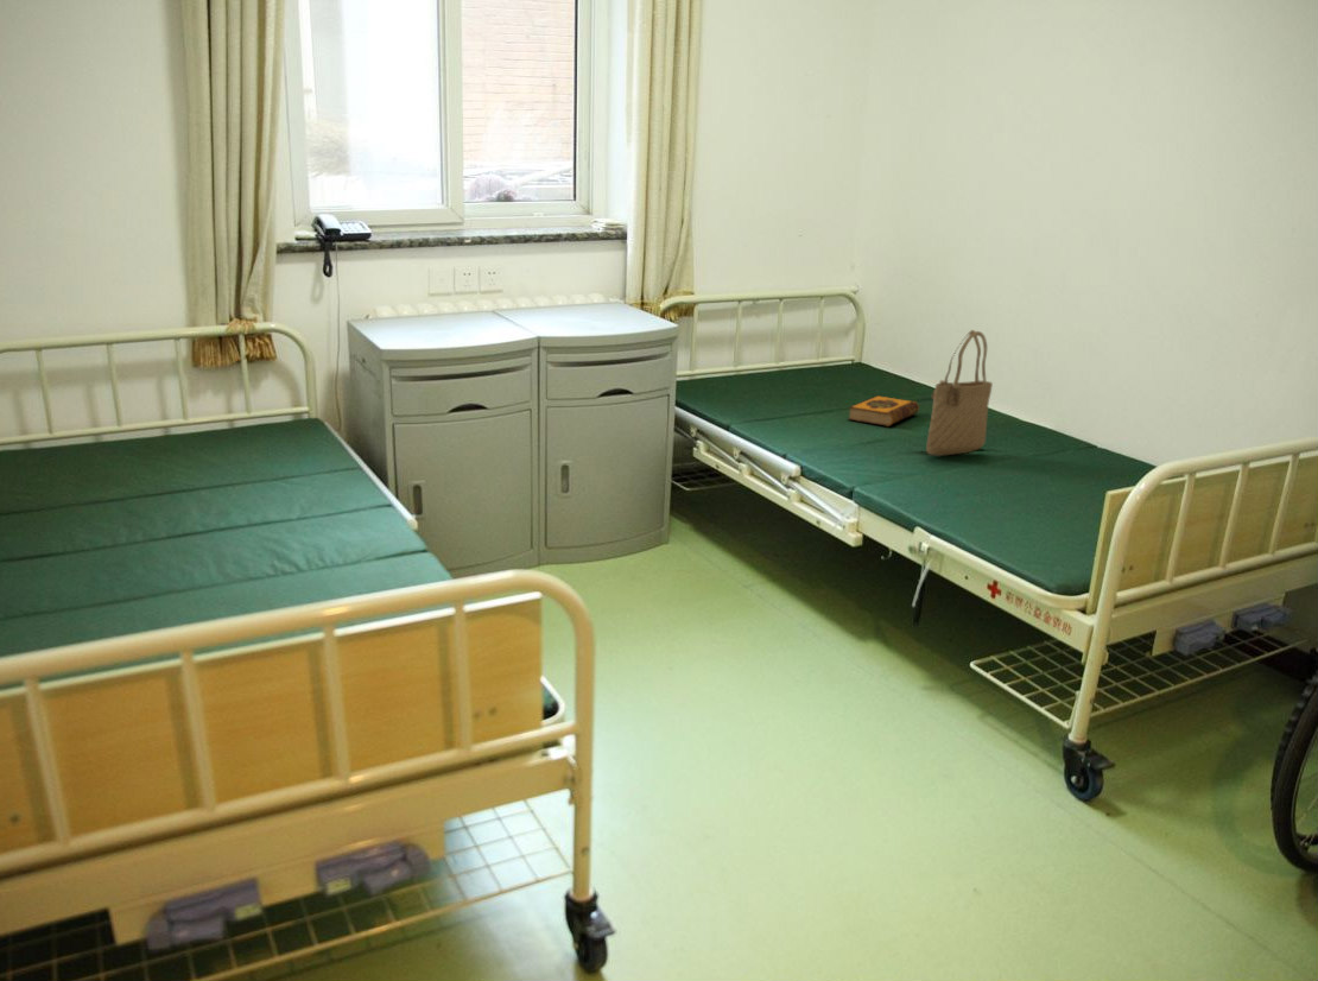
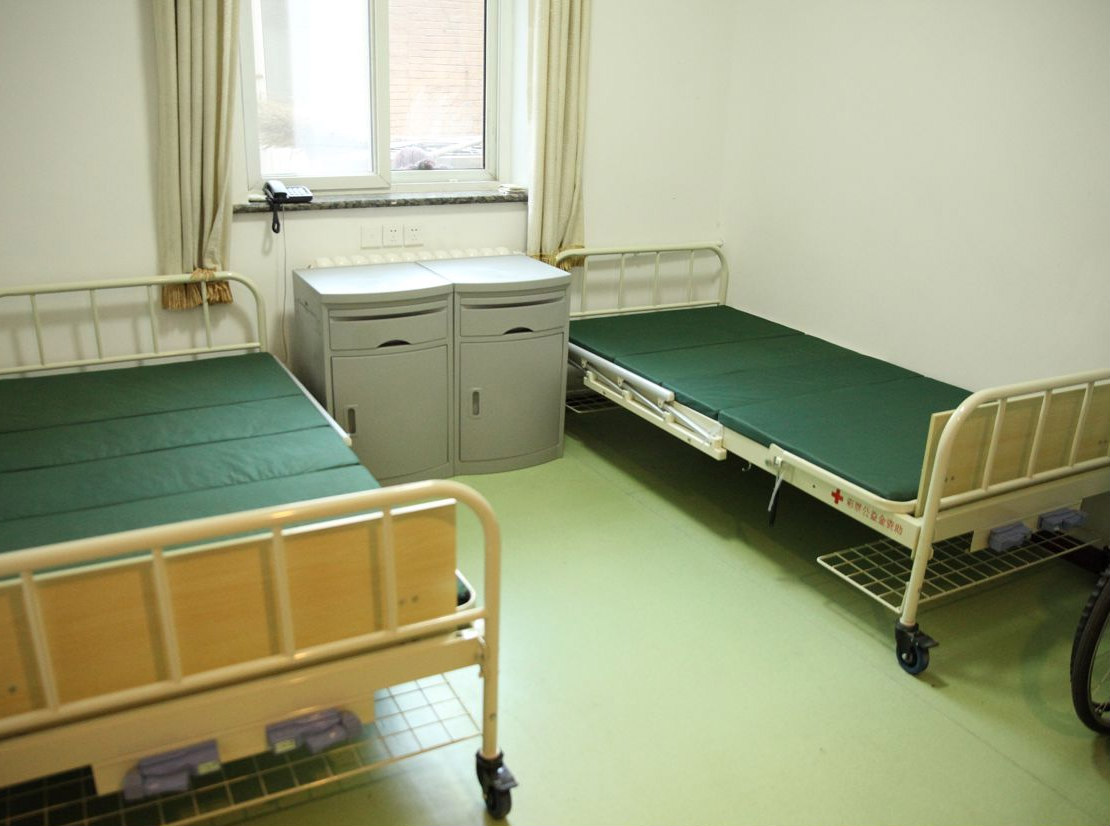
- tote bag [925,329,994,457]
- hardback book [847,394,920,428]
